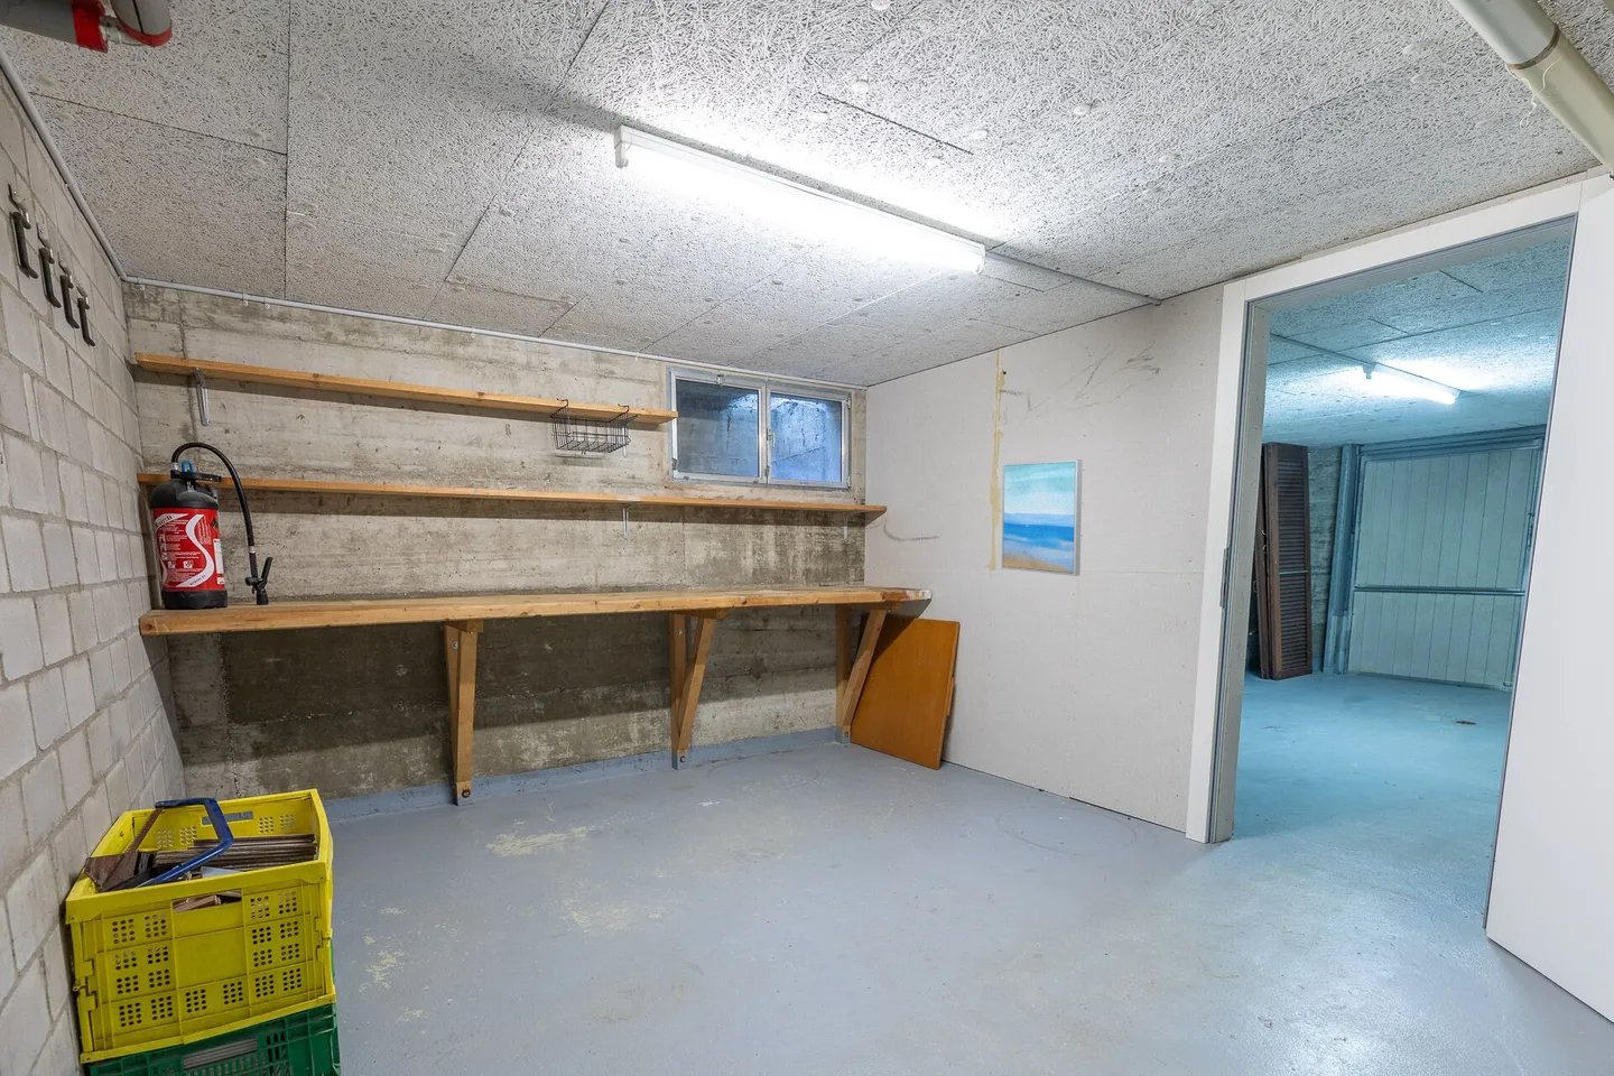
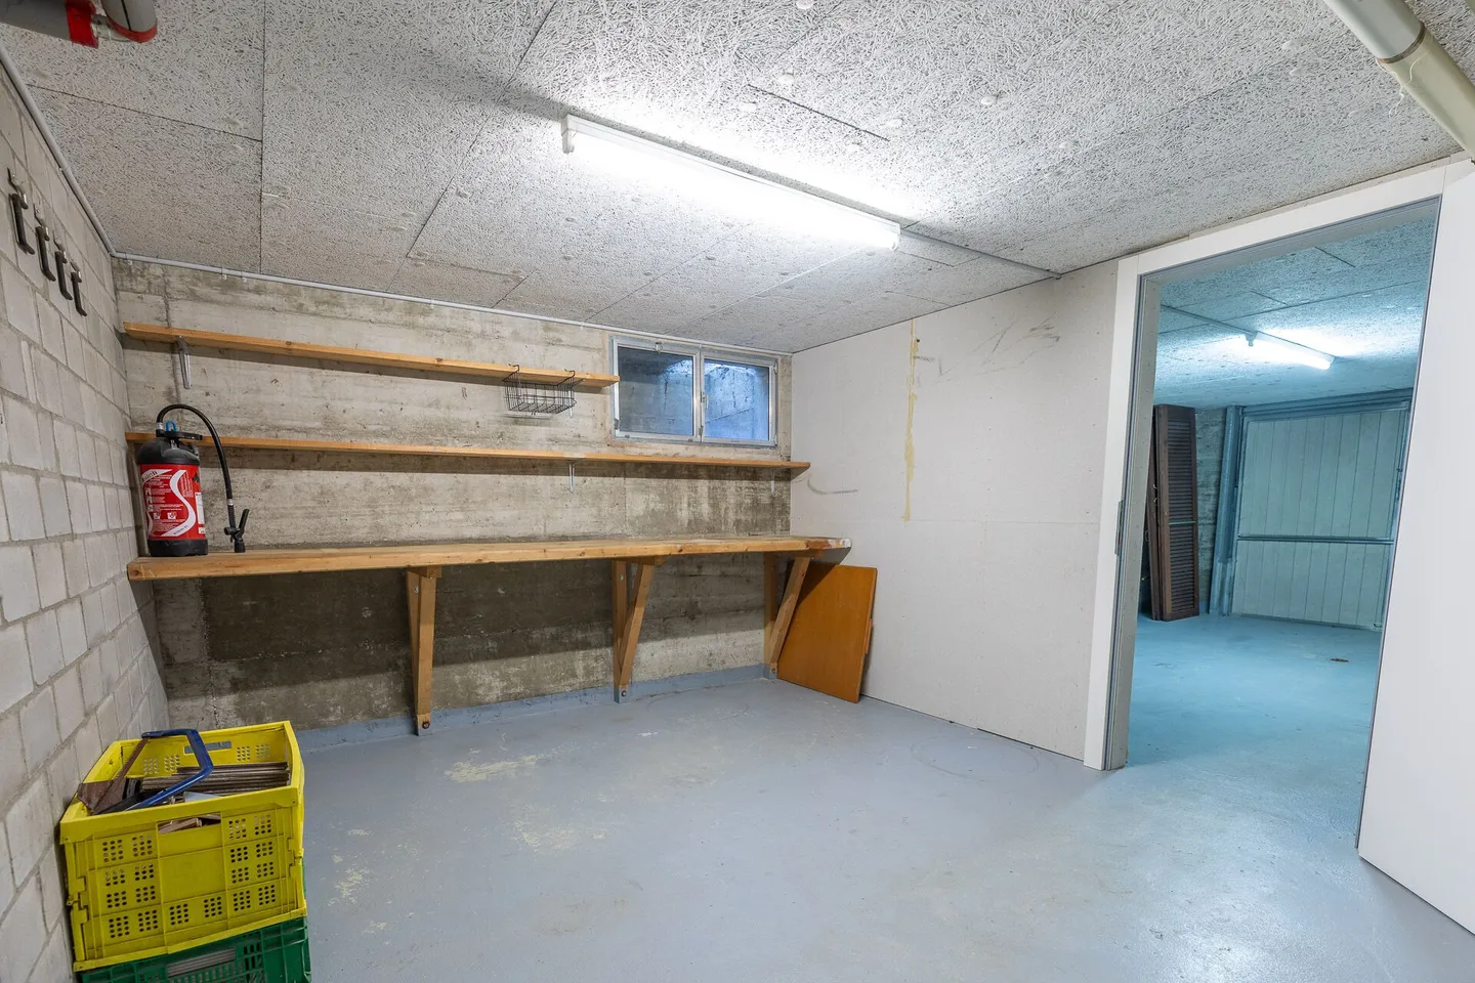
- wall art [1000,459,1084,578]
